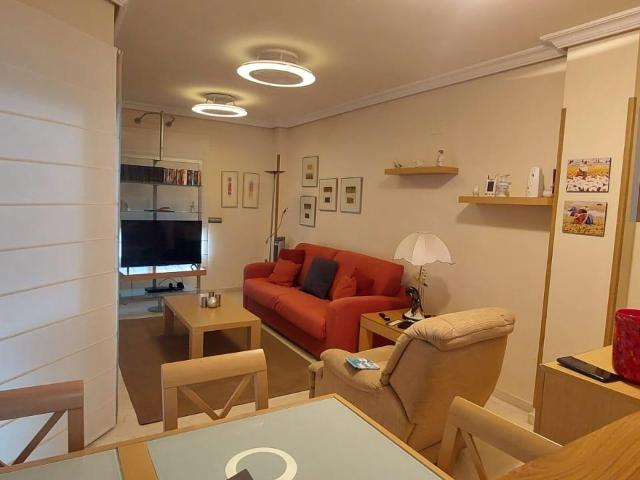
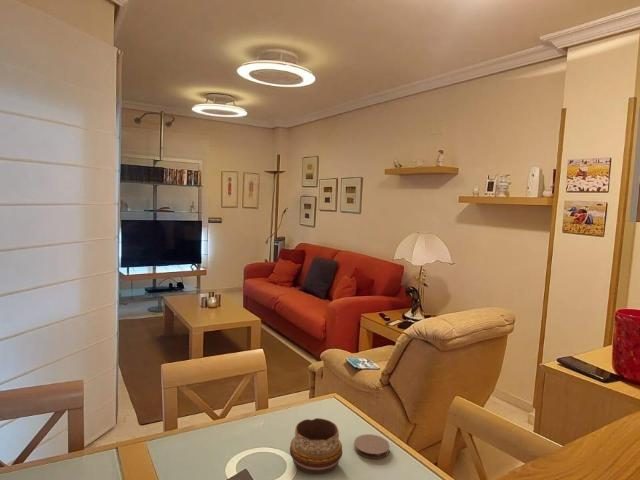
+ coaster [353,433,390,460]
+ decorative bowl [289,417,343,475]
